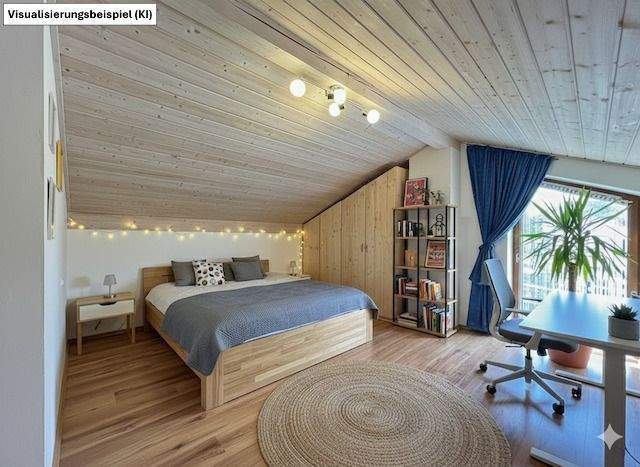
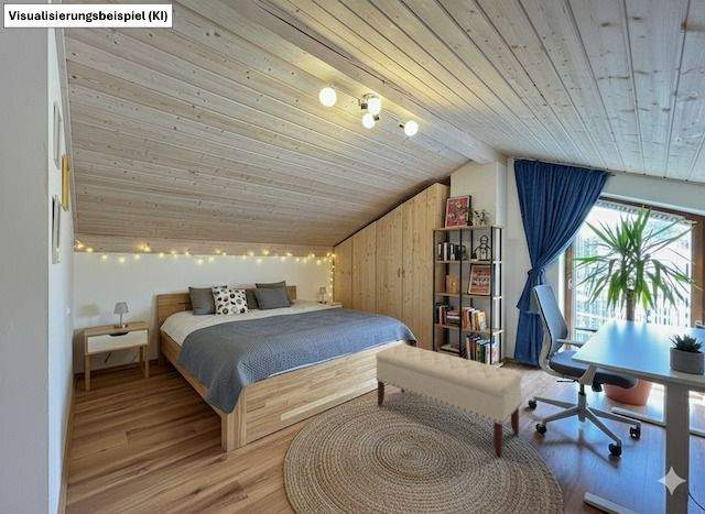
+ bench [375,343,523,458]
